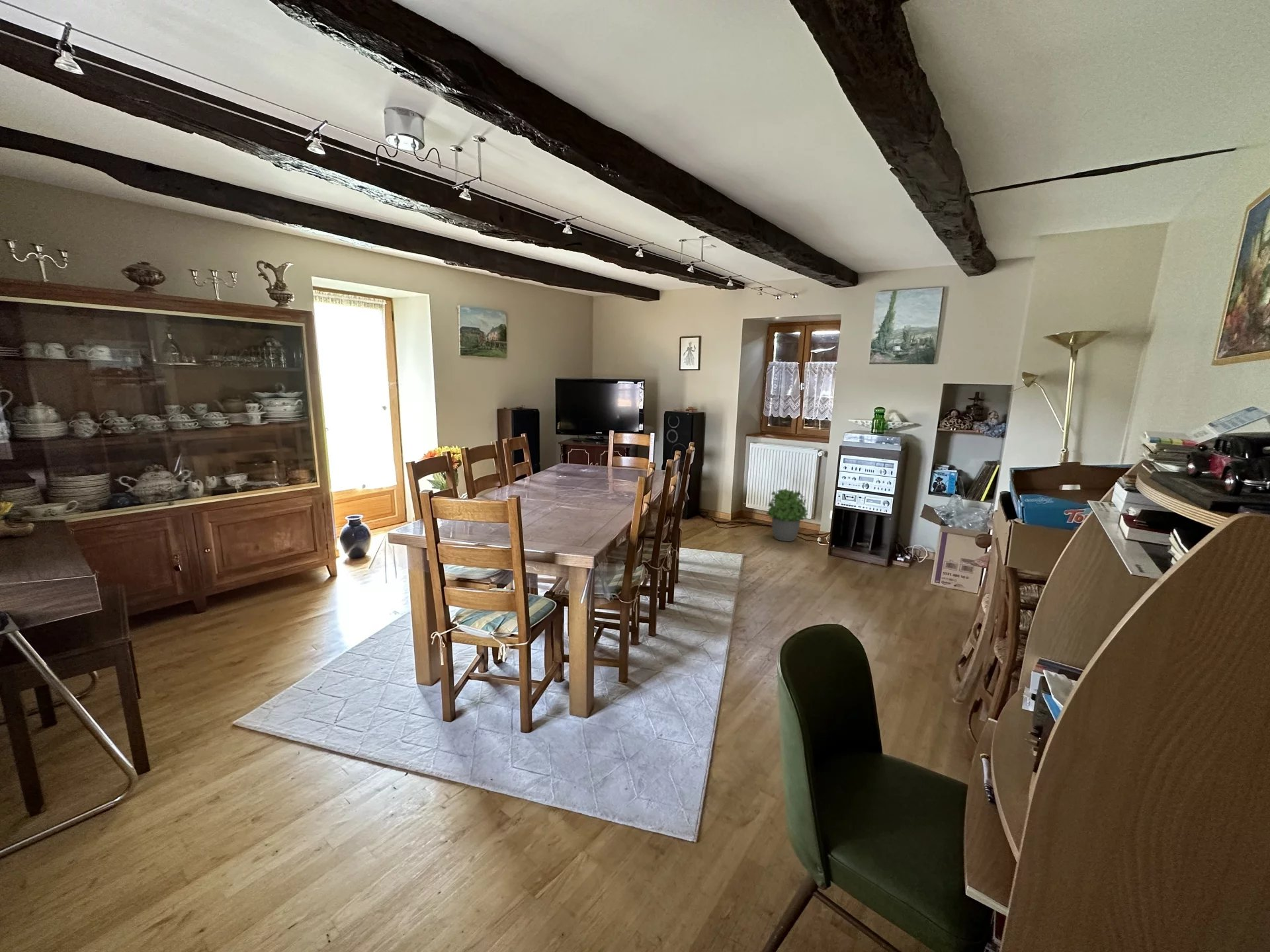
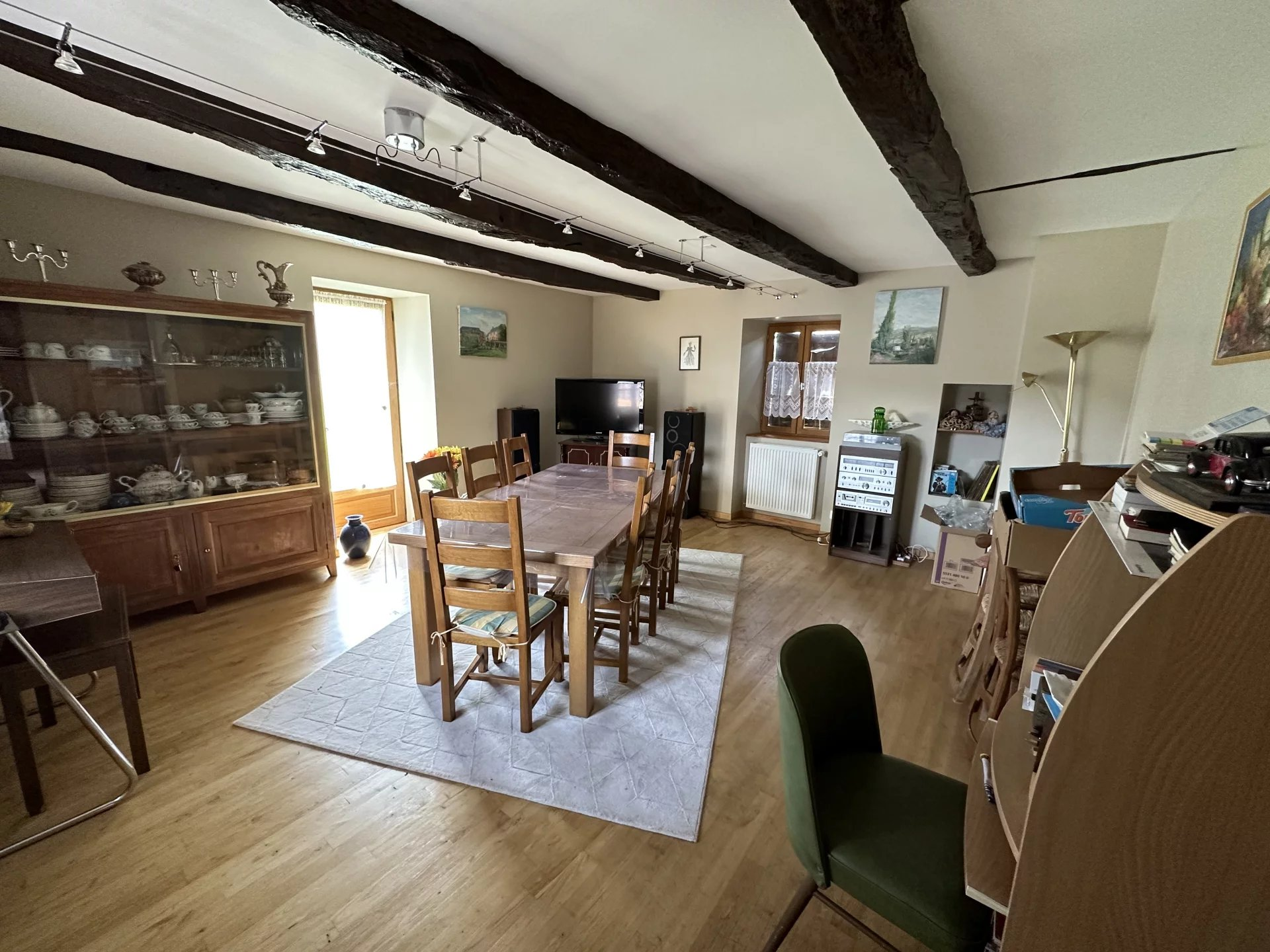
- potted plant [765,488,809,542]
